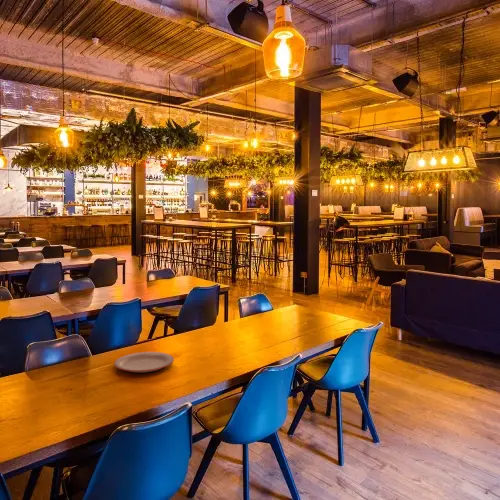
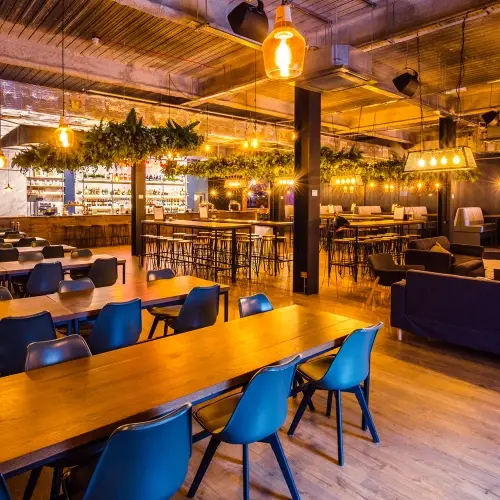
- plate [113,351,175,373]
